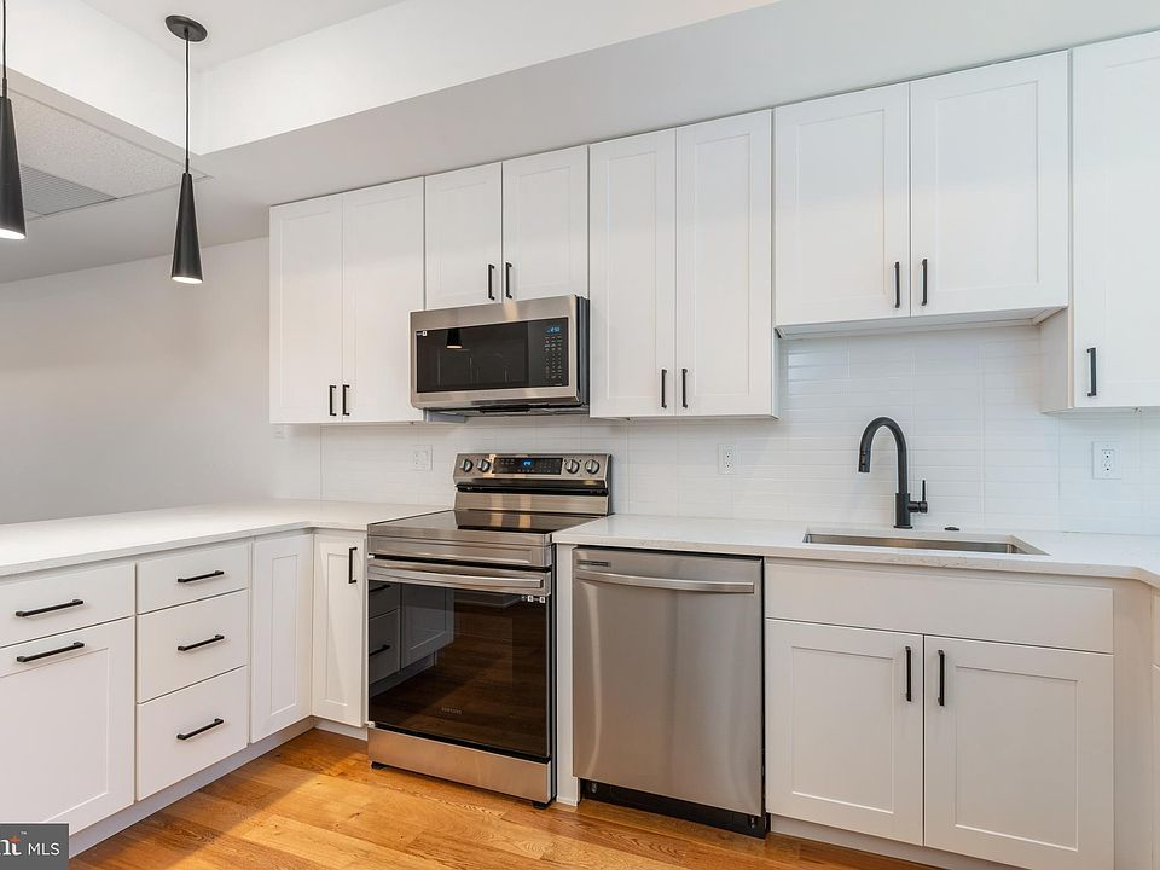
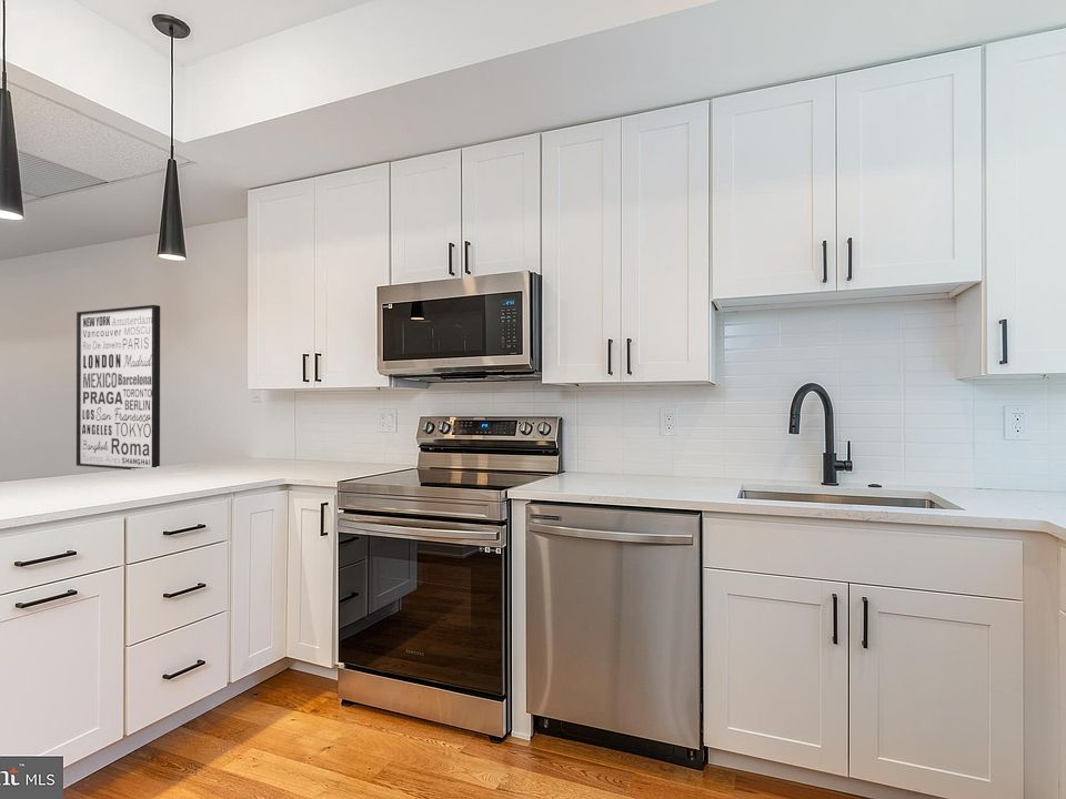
+ wall art [76,304,161,471]
